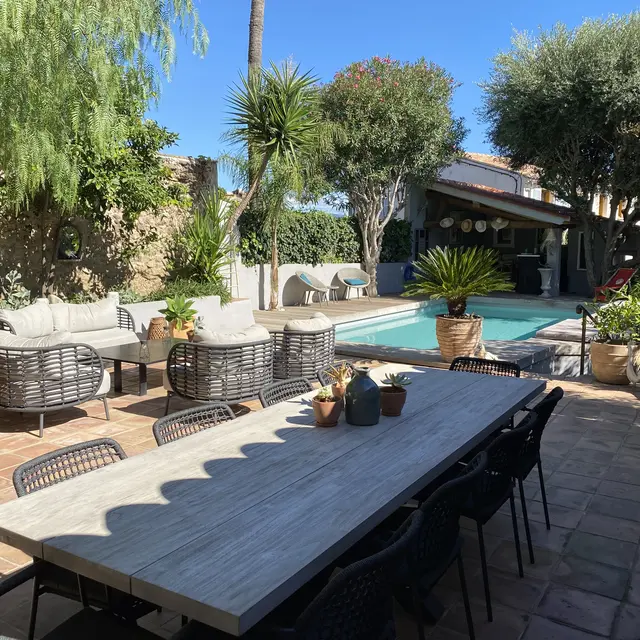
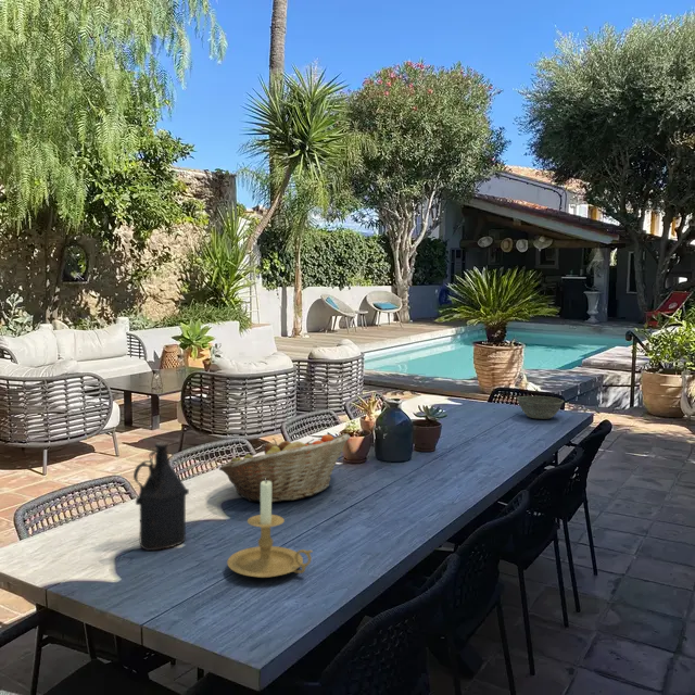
+ bottle [132,441,190,552]
+ fruit basket [218,433,351,503]
+ candle holder [226,478,314,579]
+ bowl [516,395,565,420]
